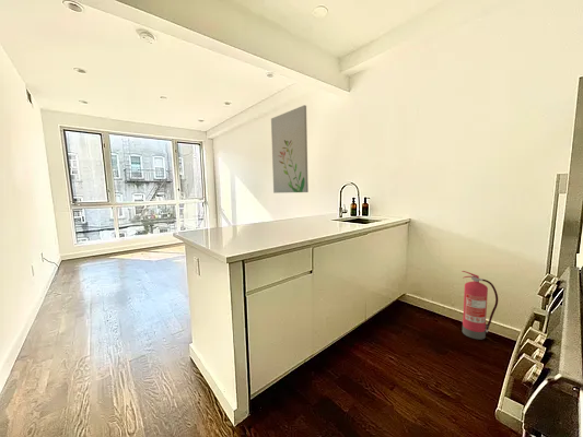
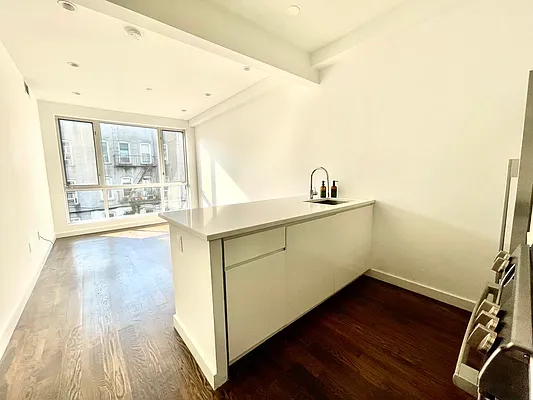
- wall art [270,104,310,194]
- fire extinguisher [460,270,499,341]
